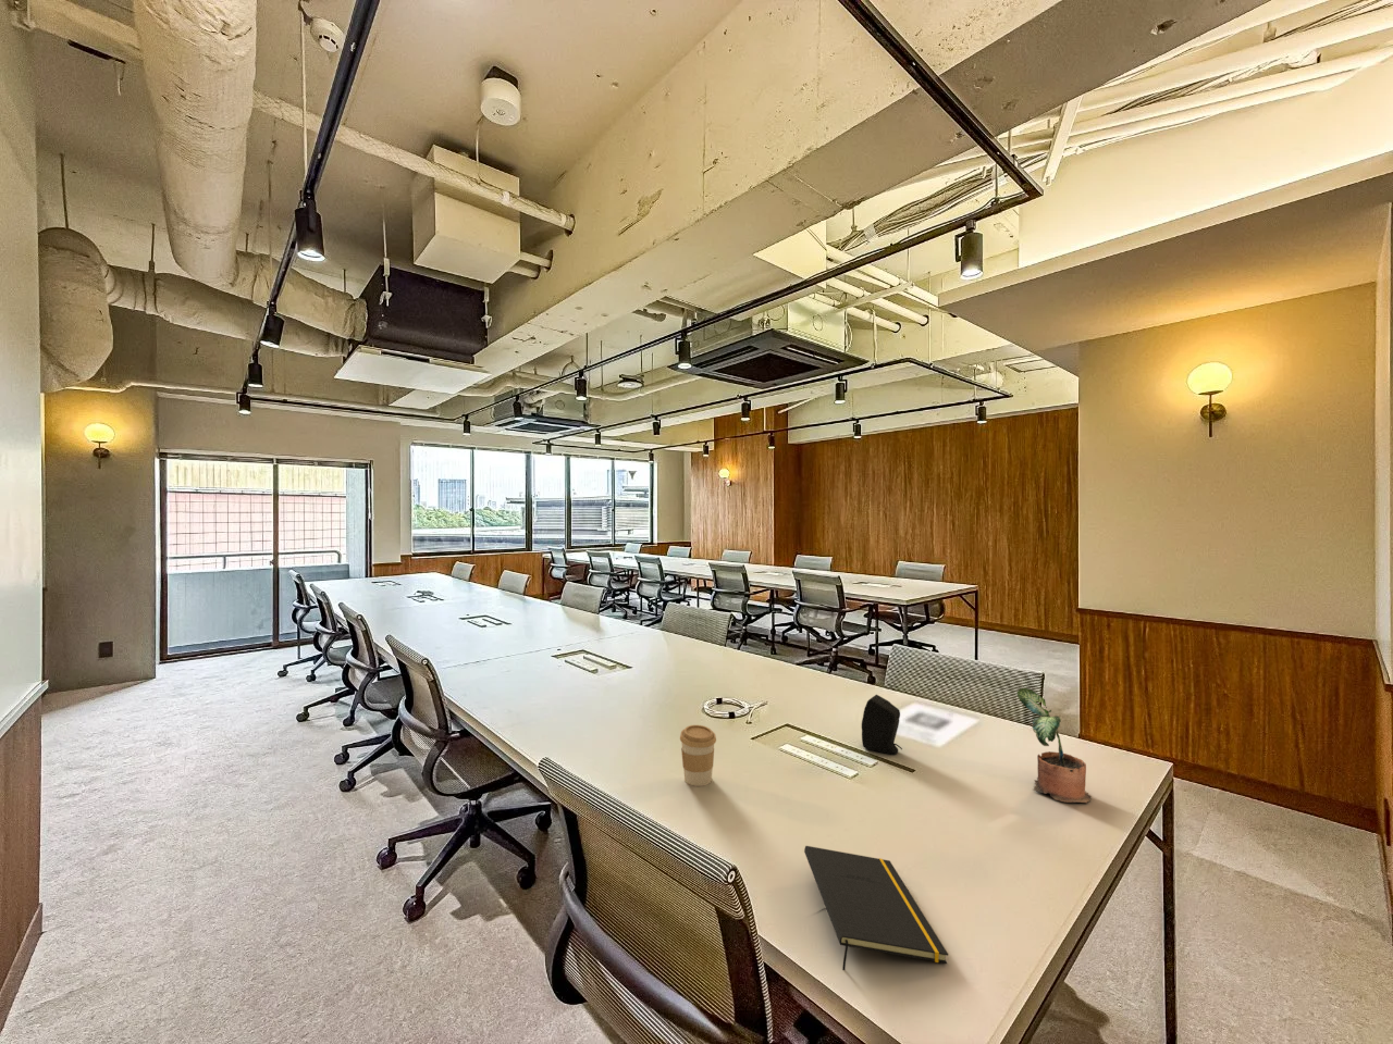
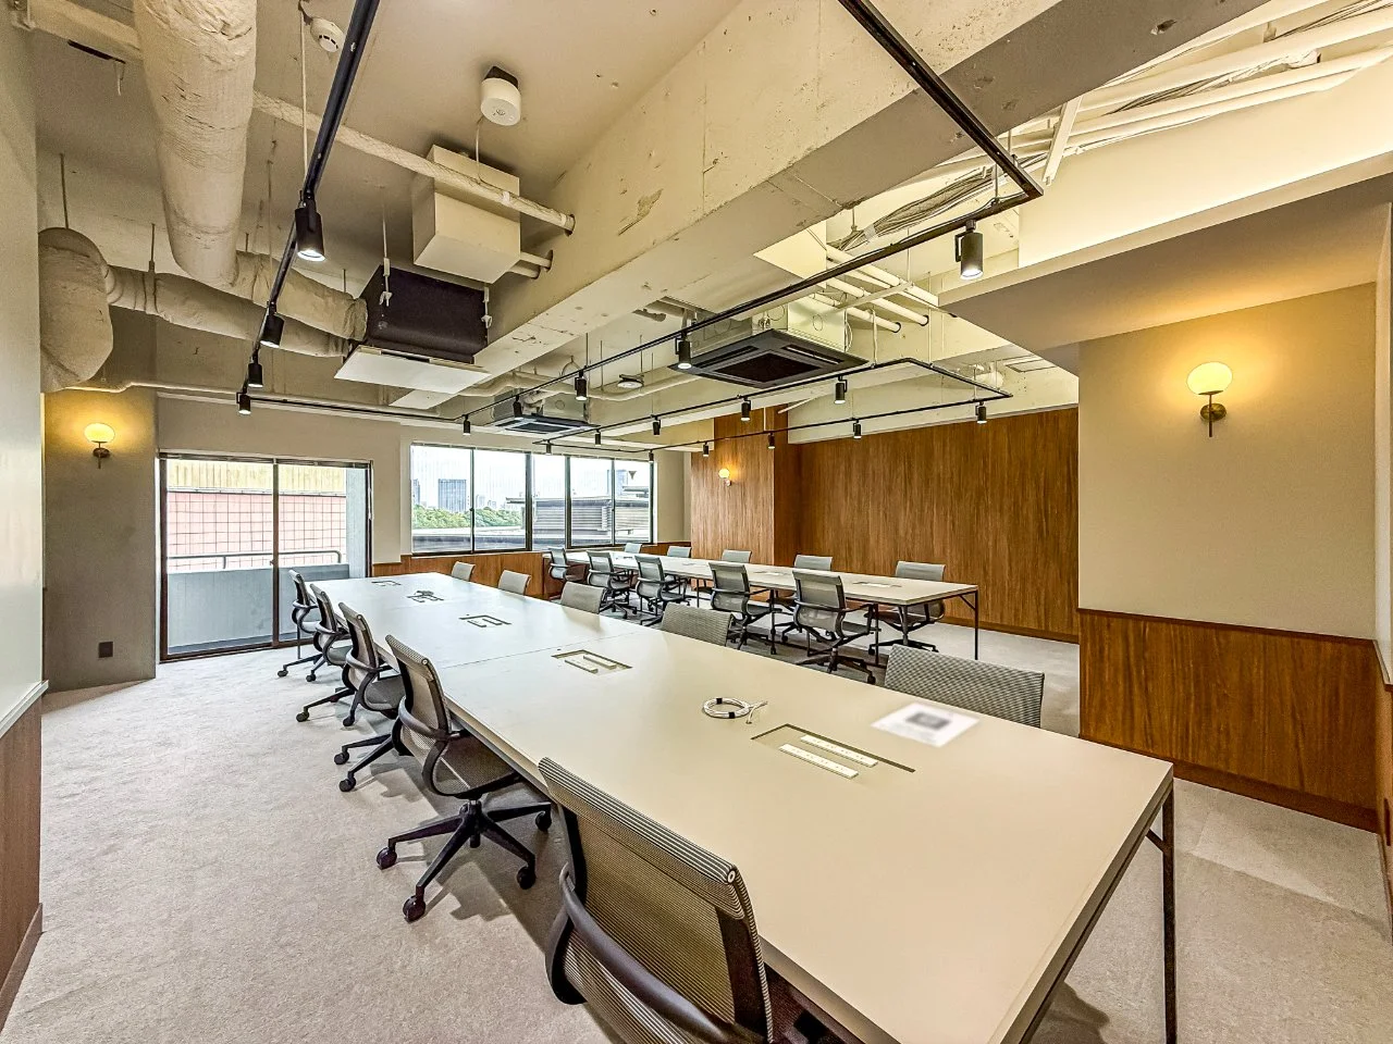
- coffee cup [679,724,717,787]
- notepad [803,846,949,972]
- potted plant [1017,688,1092,804]
- speaker [861,694,904,756]
